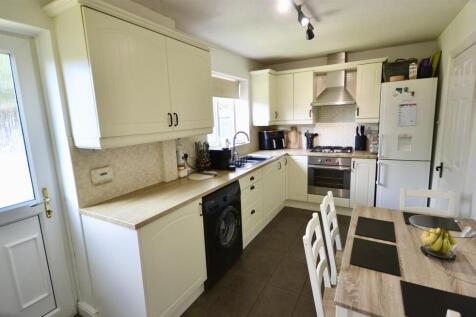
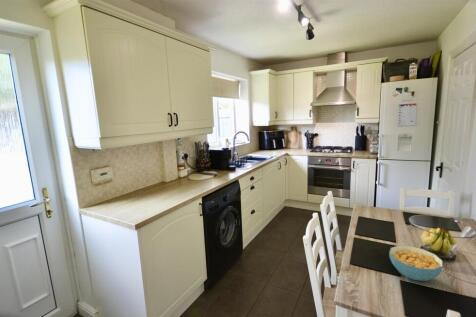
+ cereal bowl [388,245,444,282]
